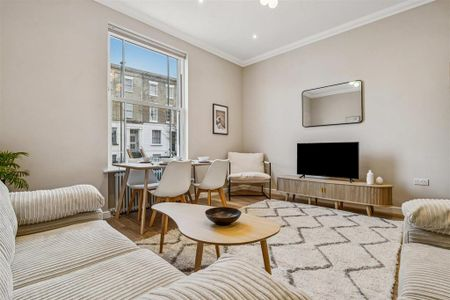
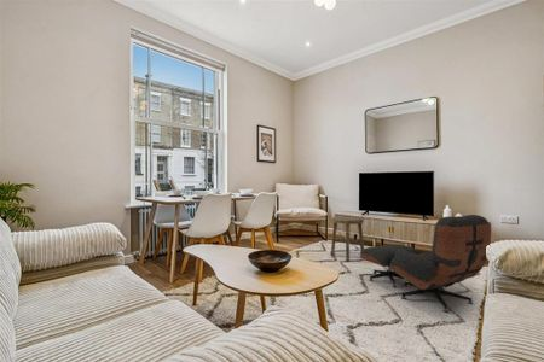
+ lounge chair [359,214,492,314]
+ stool [330,215,365,263]
